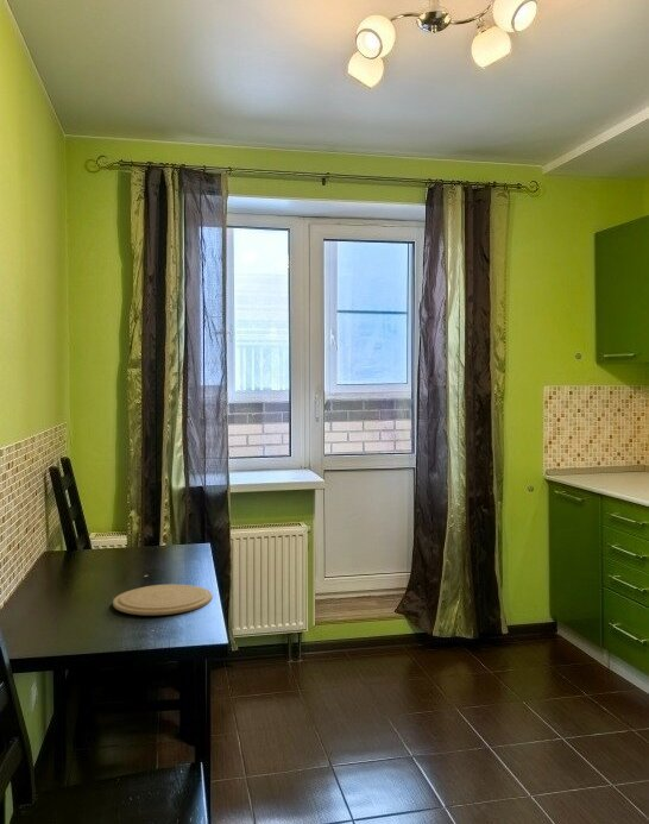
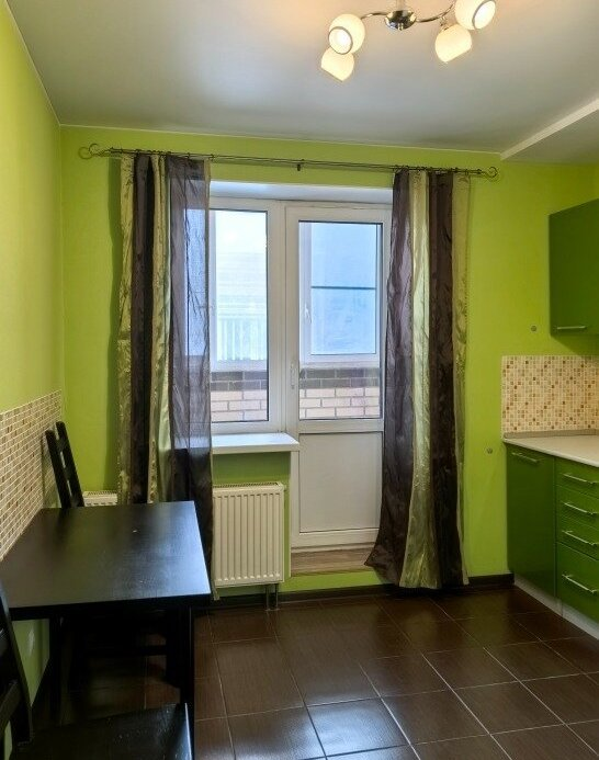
- plate [112,583,214,616]
